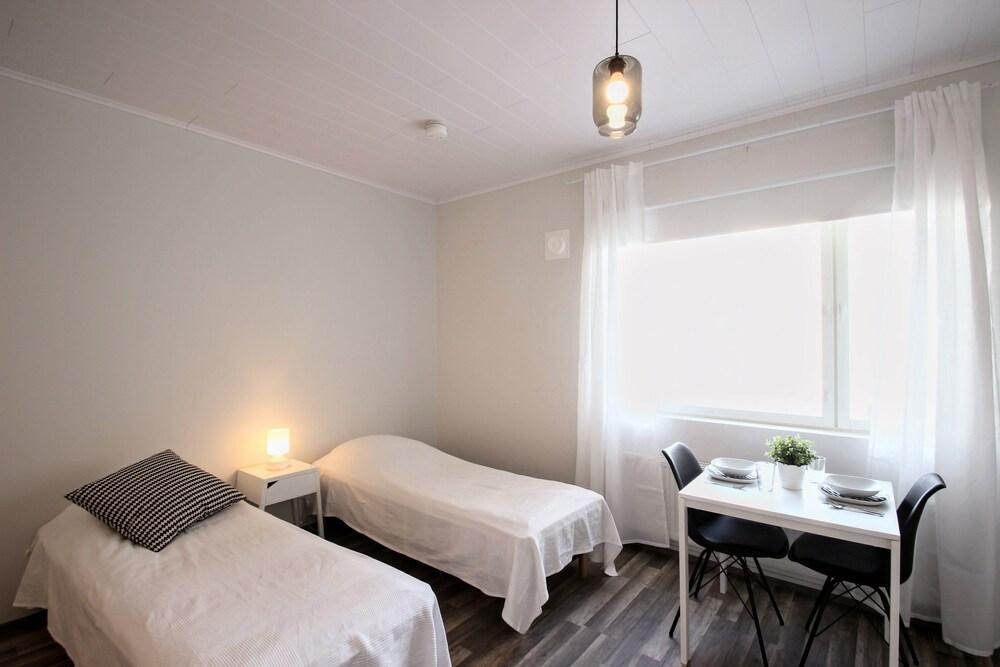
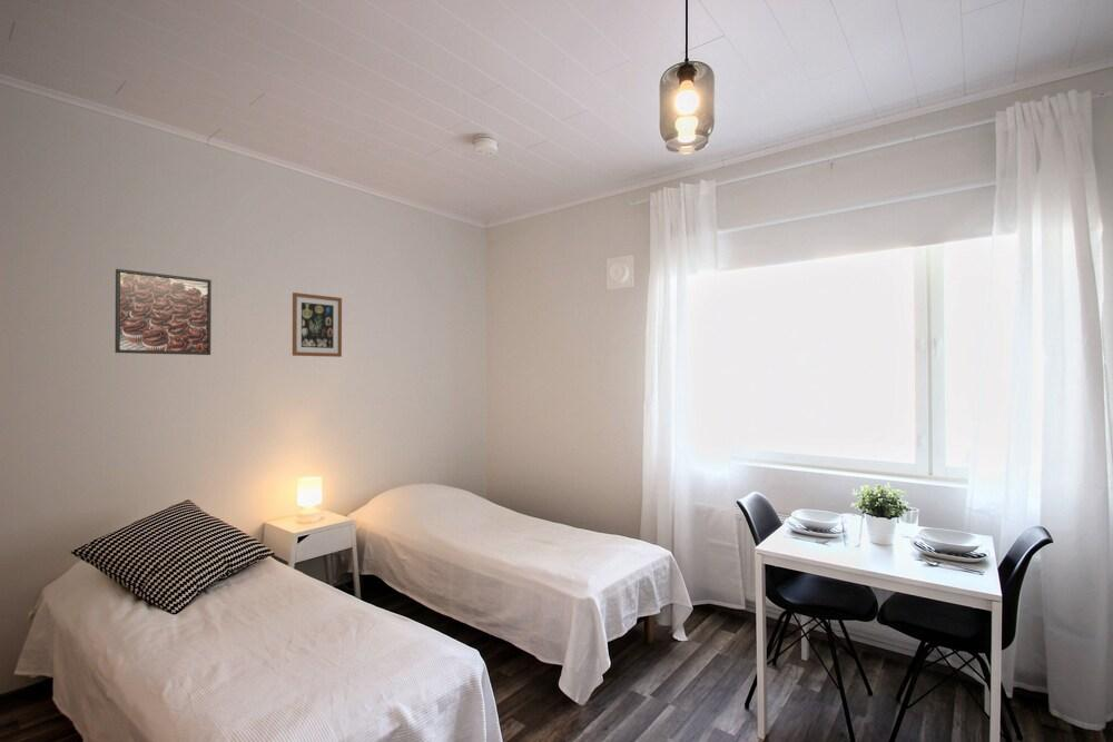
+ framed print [114,268,213,356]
+ wall art [292,291,343,358]
